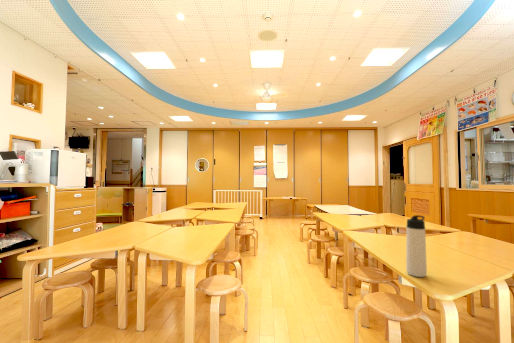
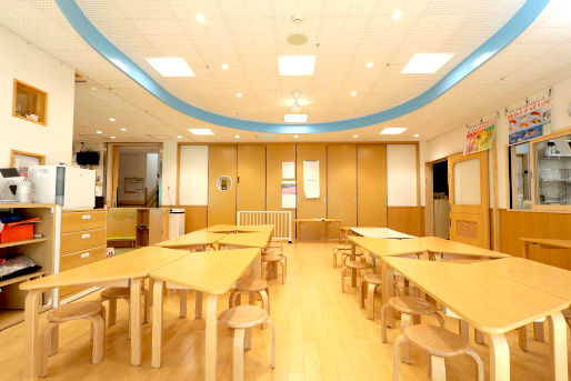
- thermos bottle [405,214,428,278]
